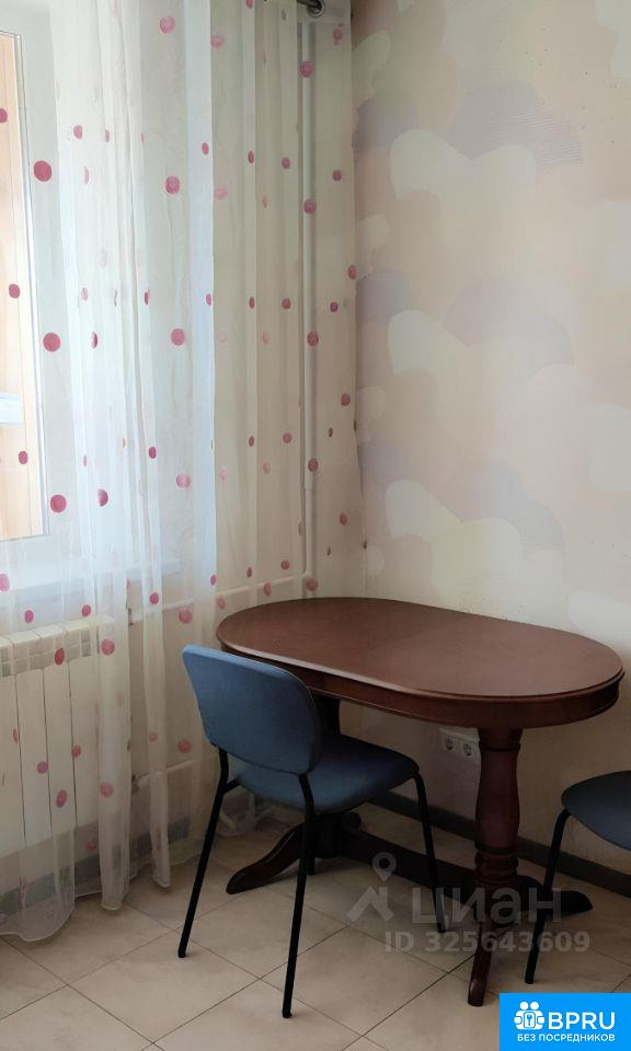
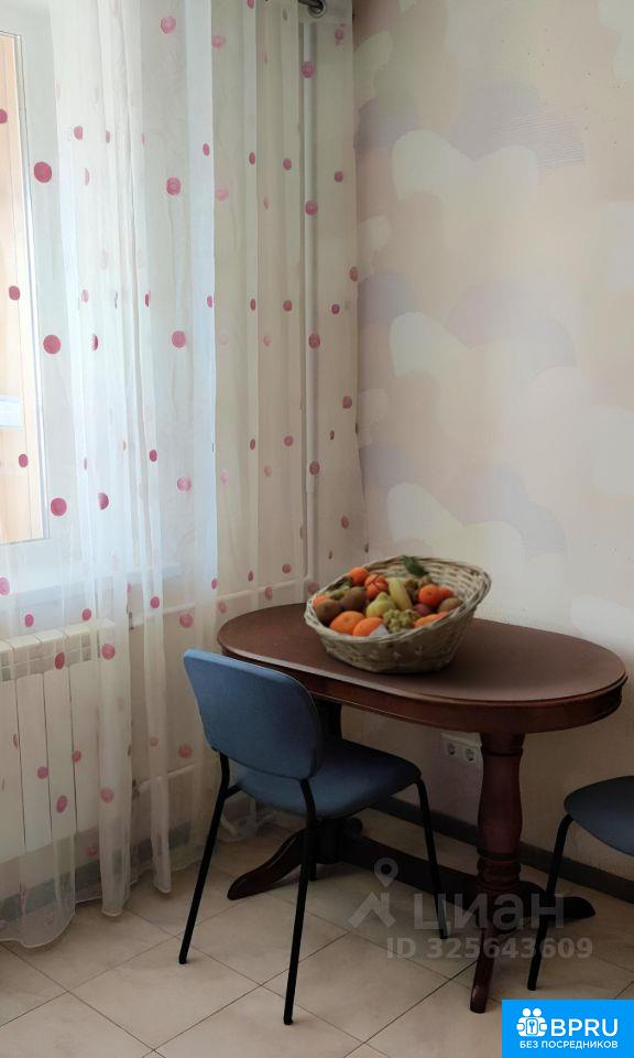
+ fruit basket [303,553,493,674]
